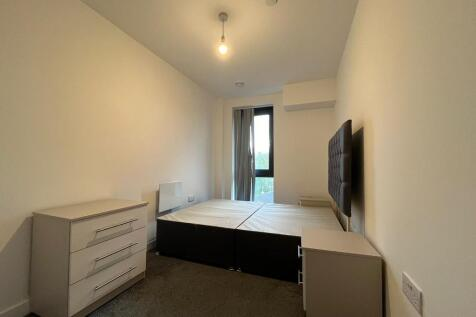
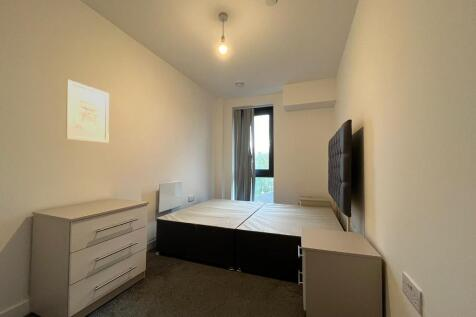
+ wall art [65,79,110,144]
